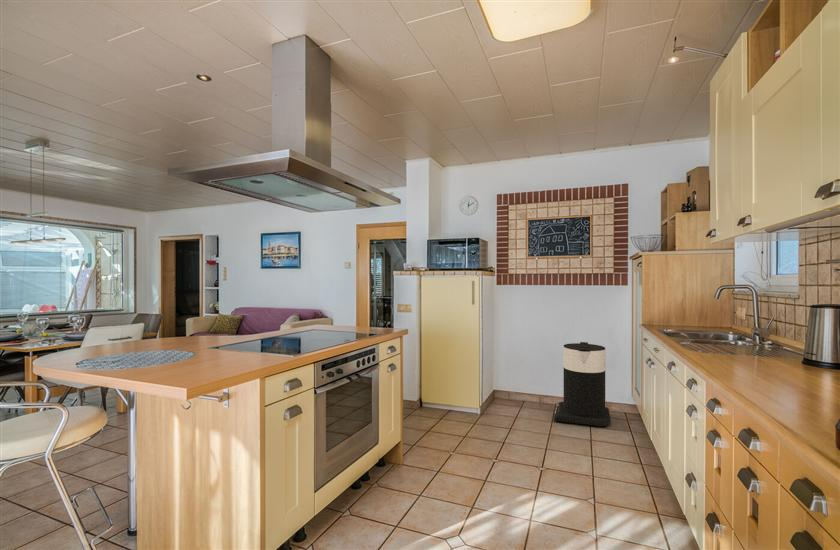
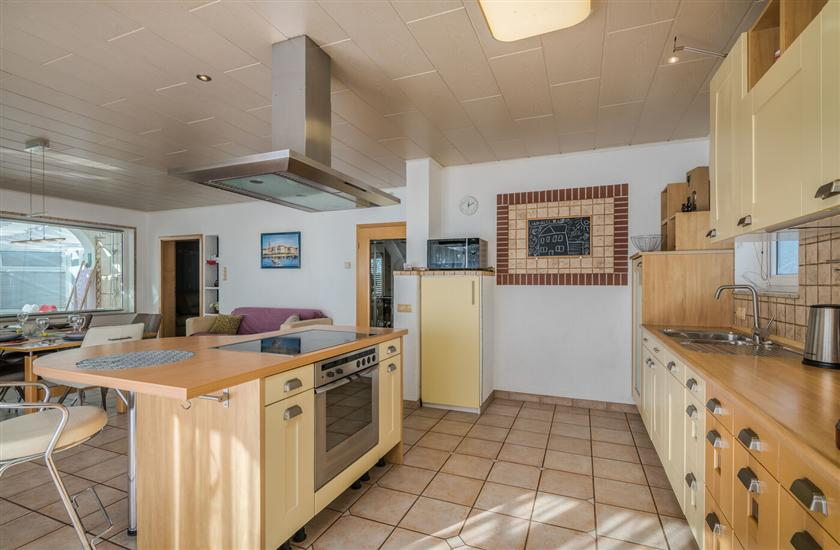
- trash can [552,341,612,427]
